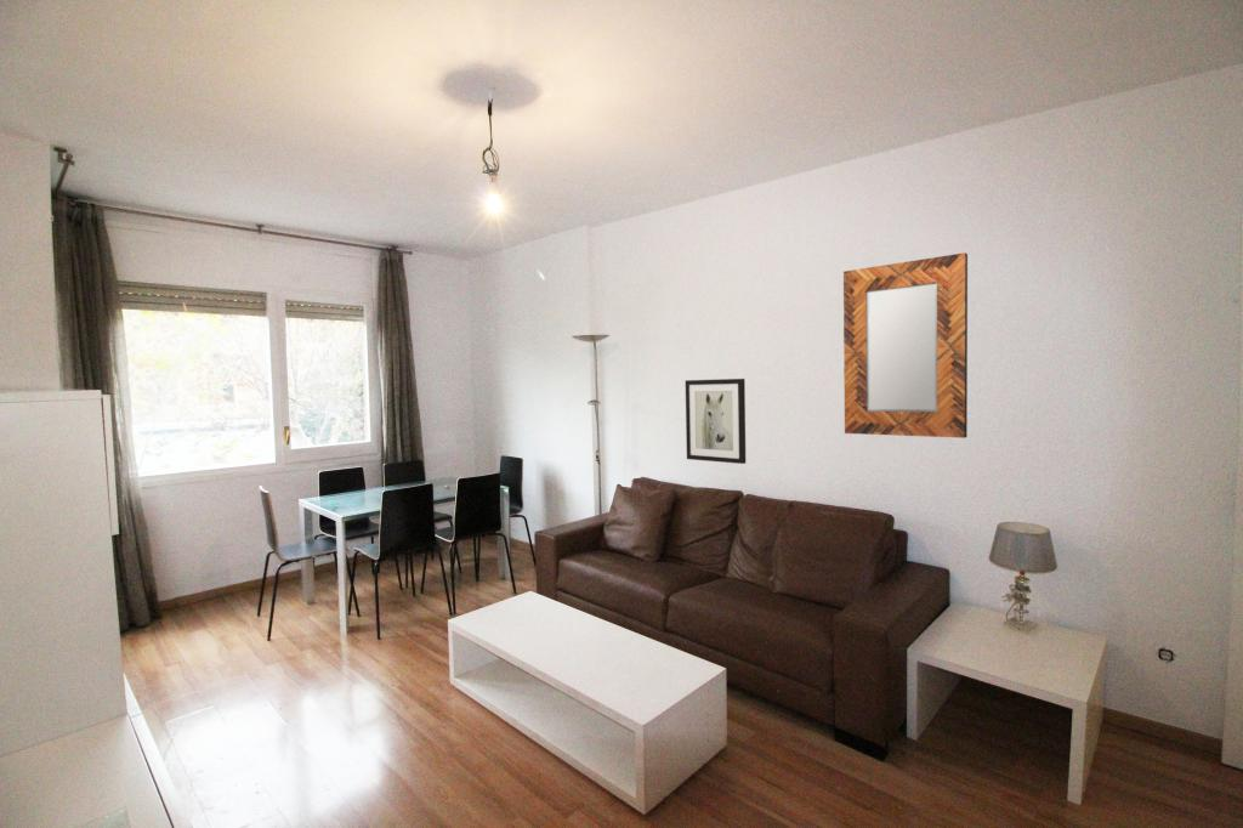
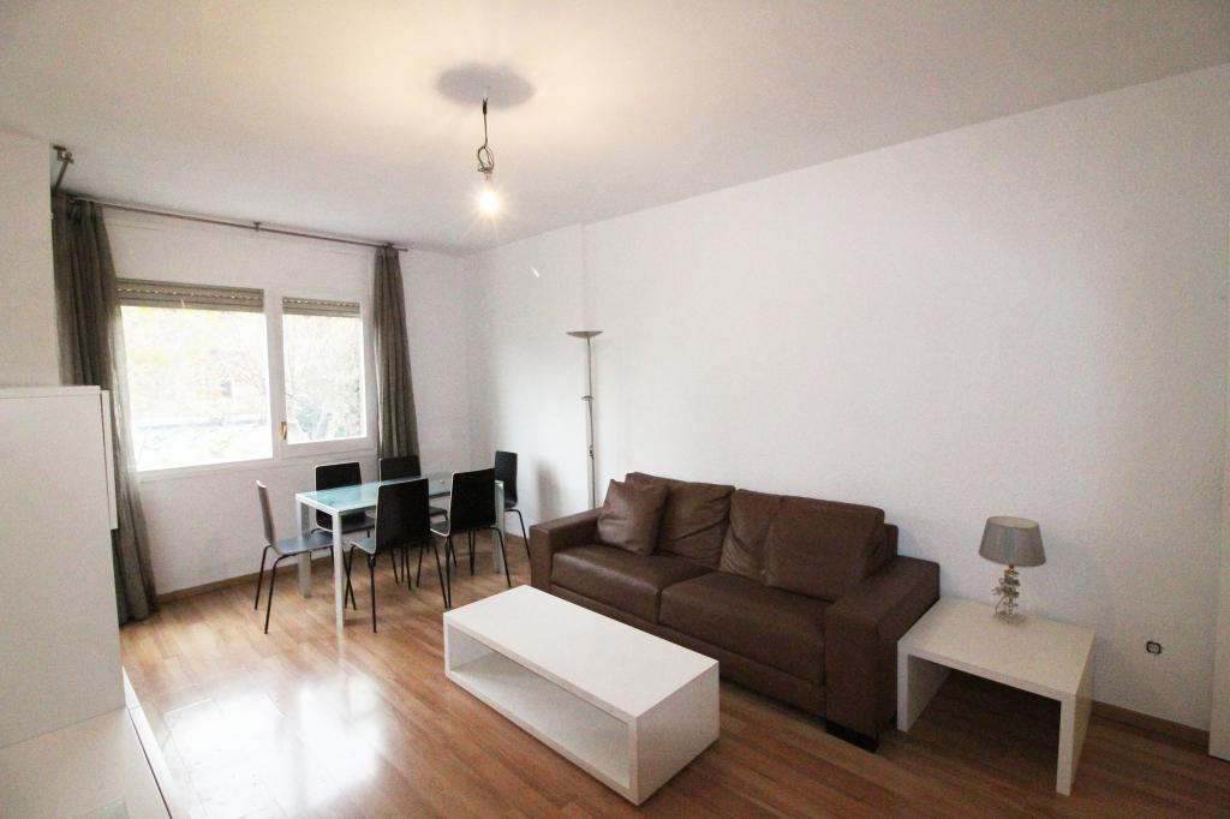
- home mirror [842,251,969,439]
- wall art [685,378,747,465]
